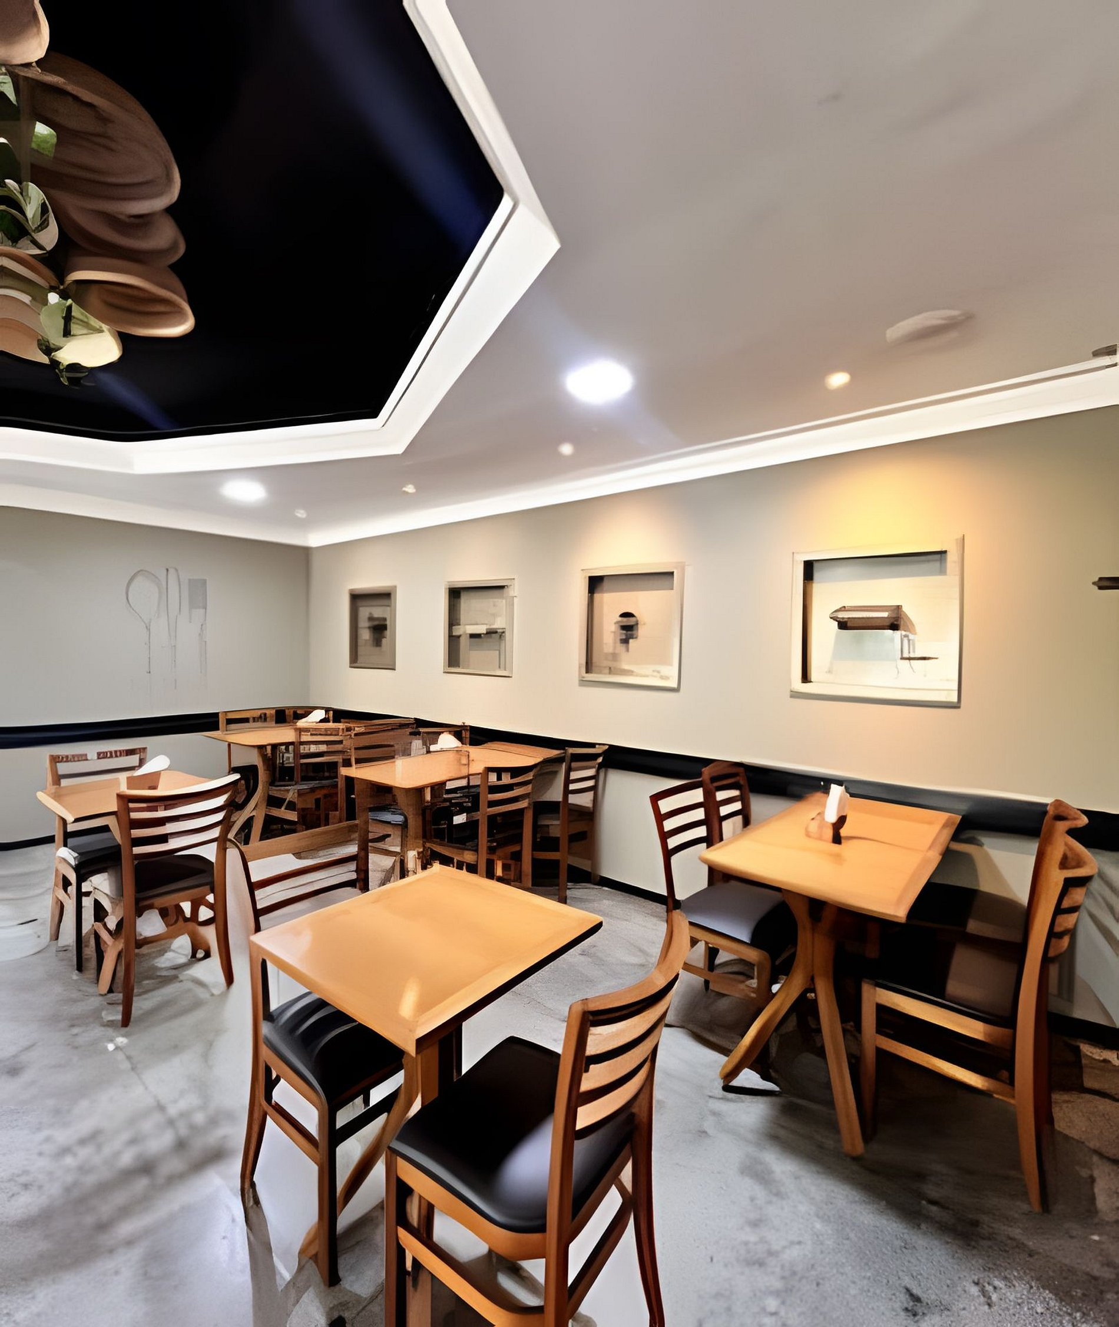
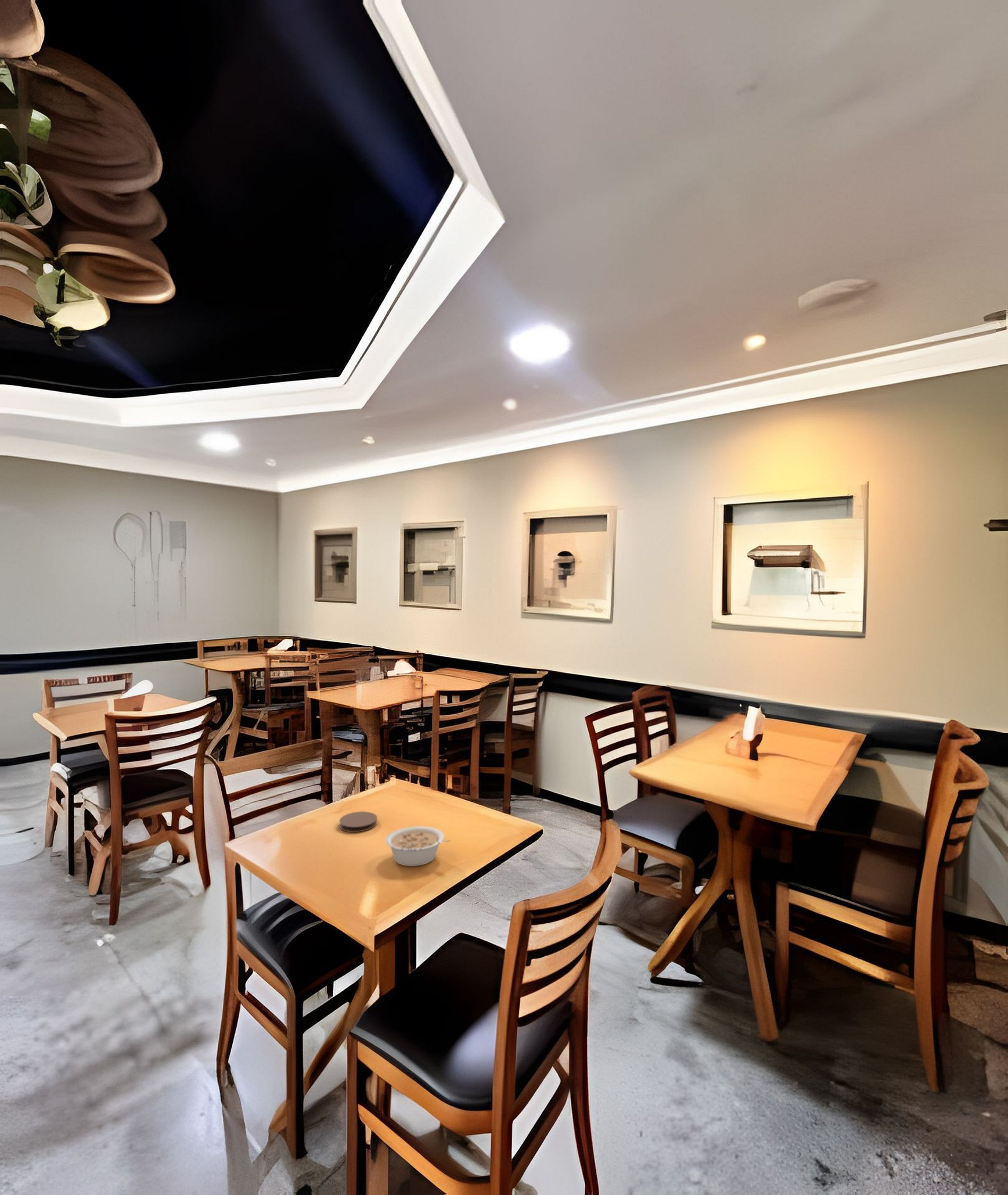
+ coaster [339,811,378,833]
+ legume [385,826,451,867]
